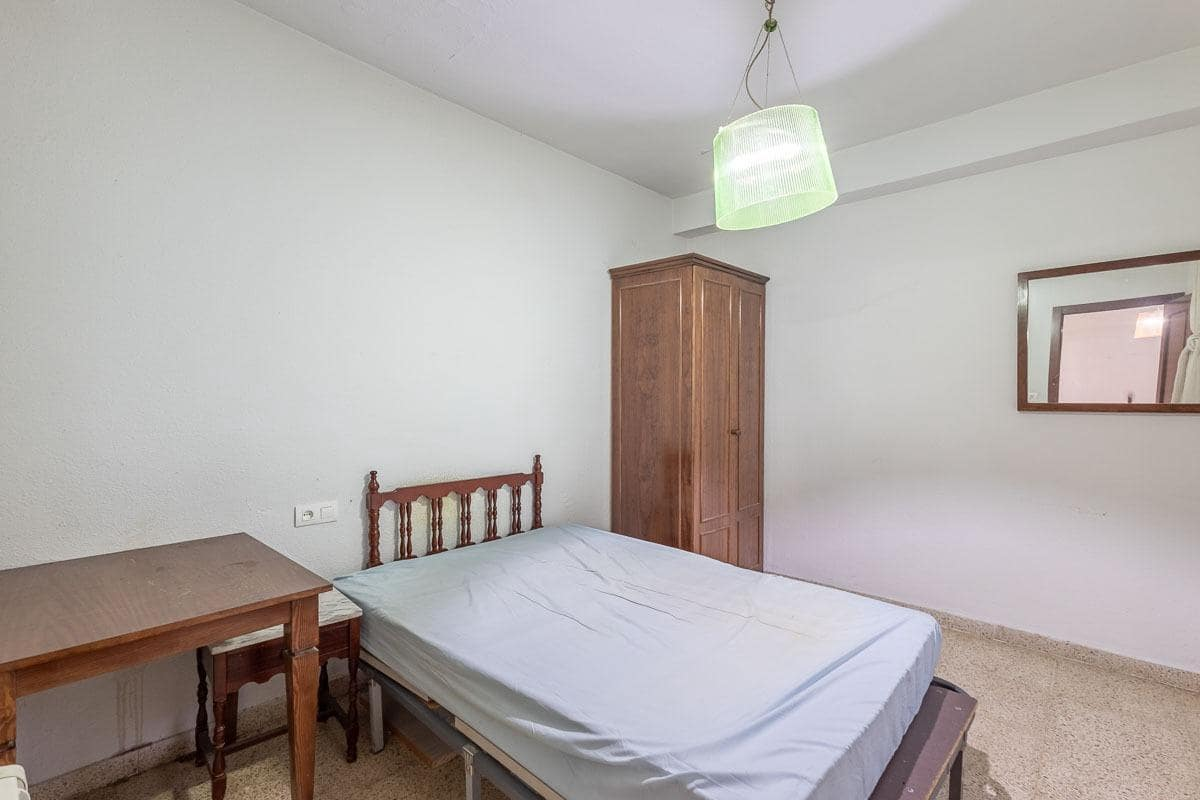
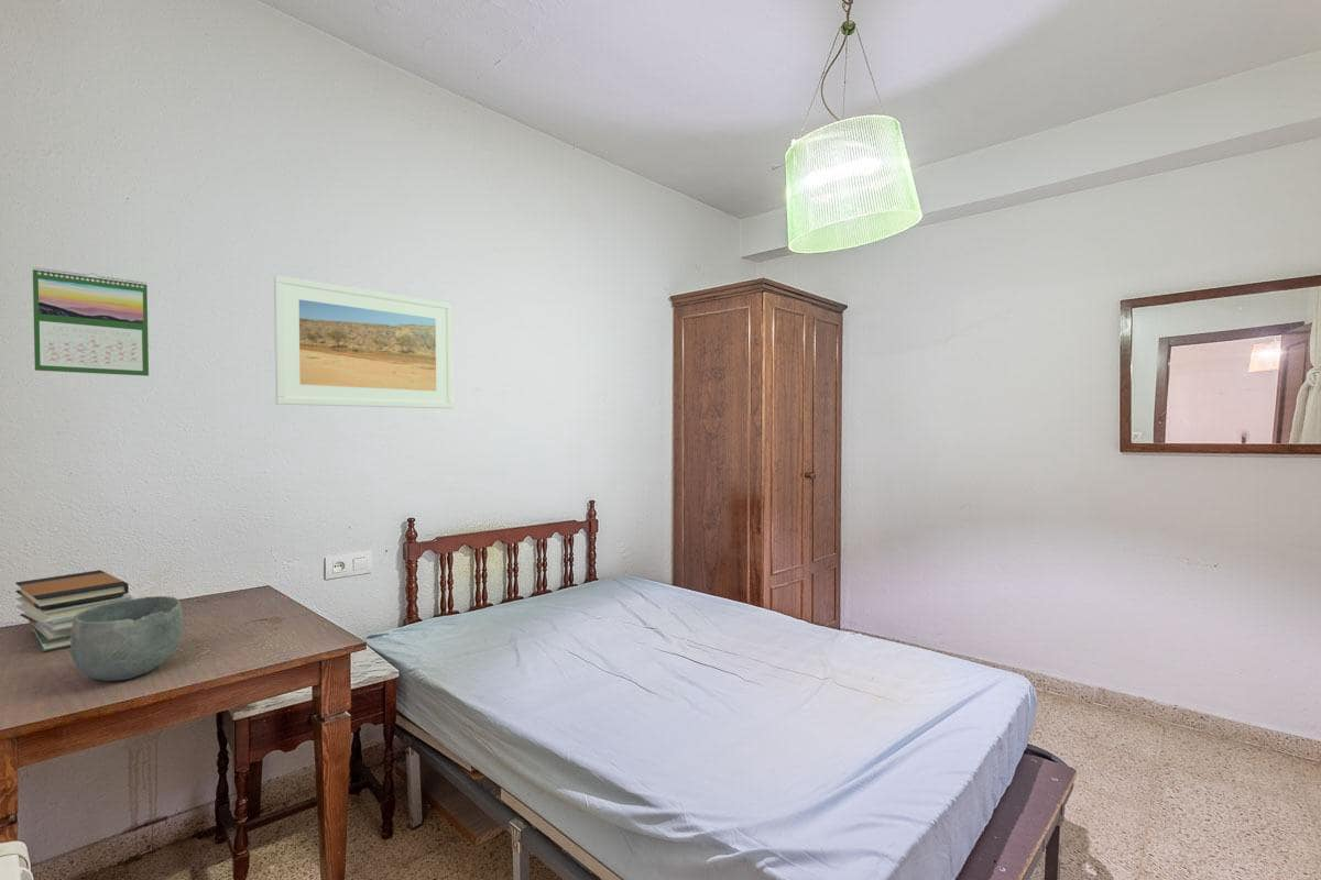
+ bowl [69,595,184,682]
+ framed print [273,274,455,409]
+ book stack [14,569,134,653]
+ calendar [32,266,150,377]
